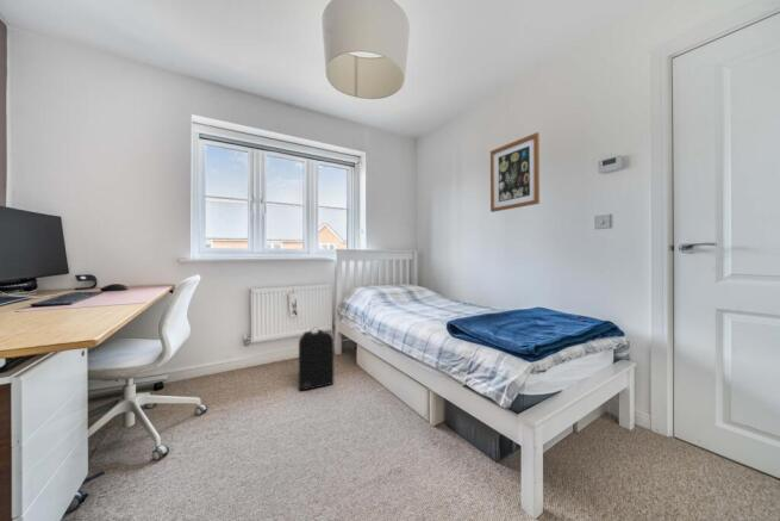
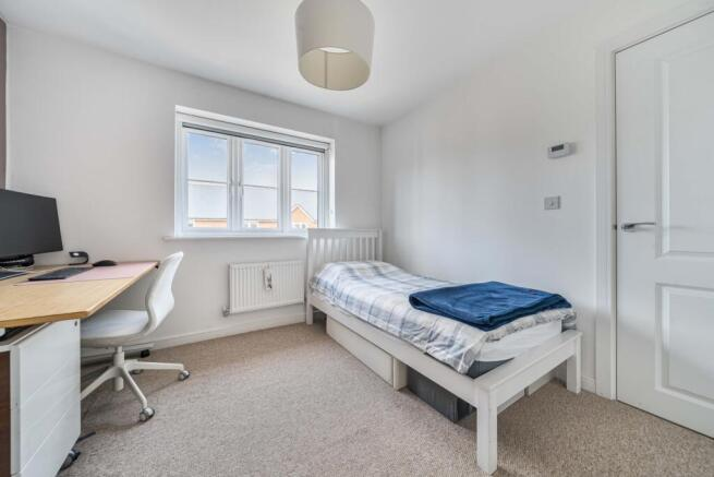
- backpack [298,327,335,392]
- wall art [489,131,541,213]
